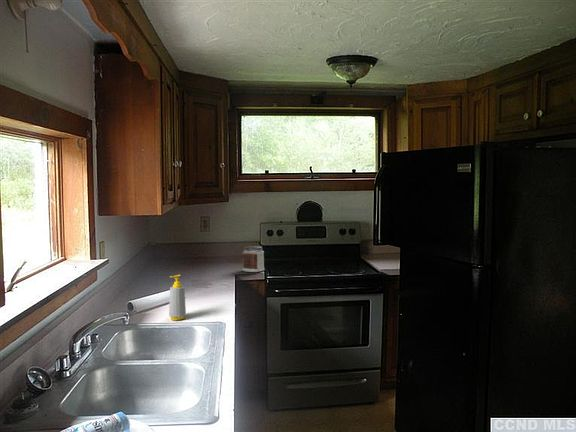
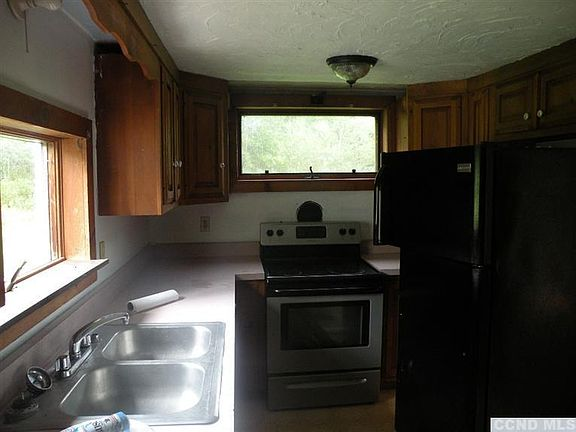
- jar [241,245,265,273]
- soap bottle [168,274,187,321]
